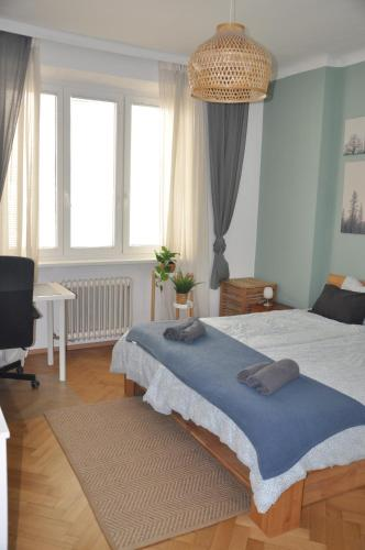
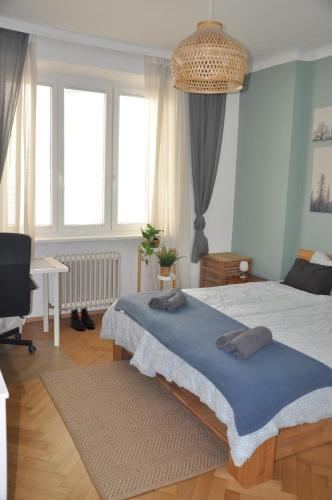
+ boots [69,306,96,331]
